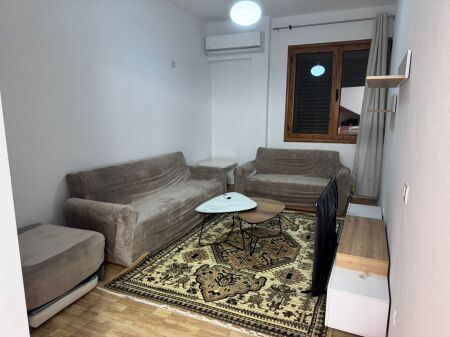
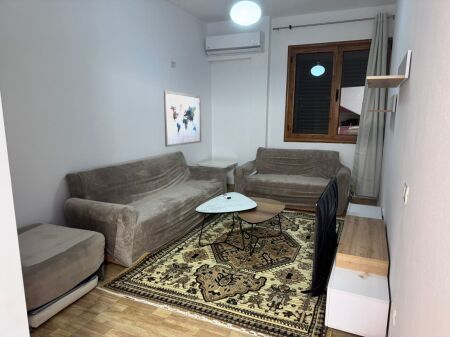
+ wall art [163,90,202,148]
